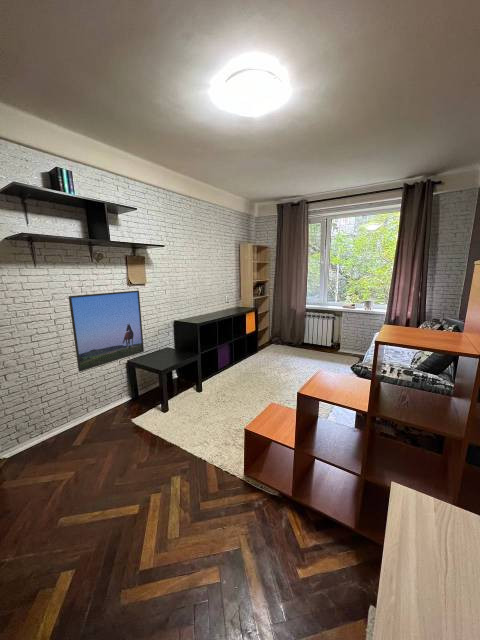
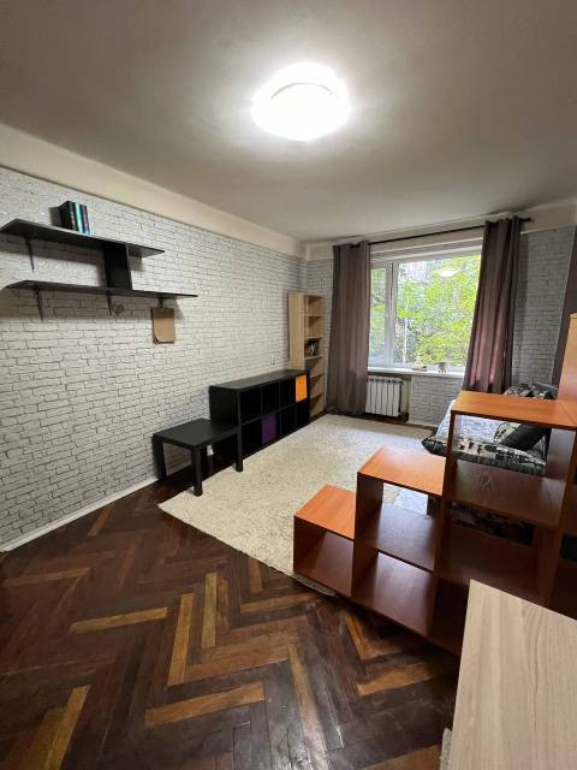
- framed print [68,290,145,373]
